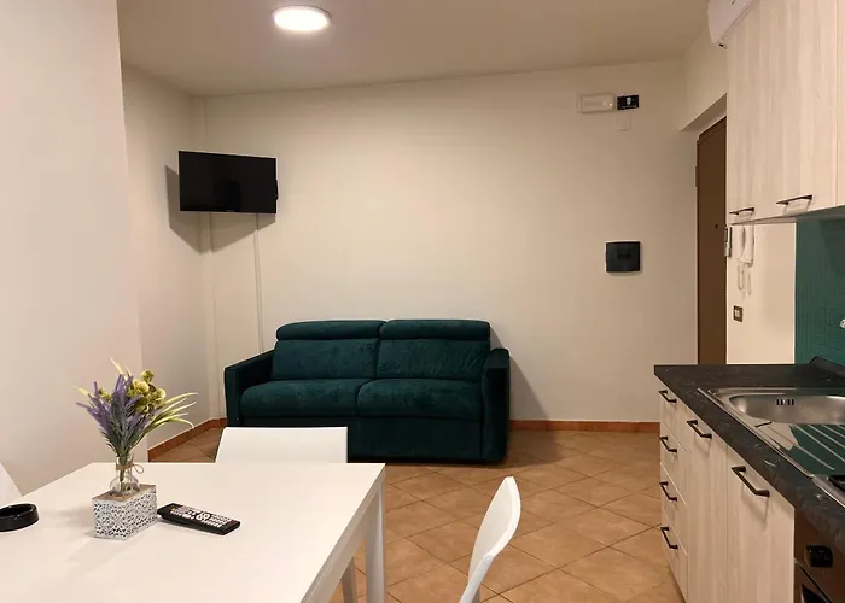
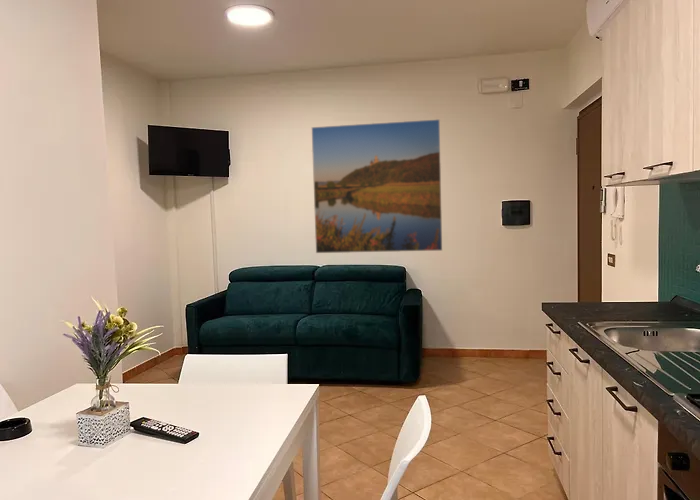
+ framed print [311,118,443,254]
